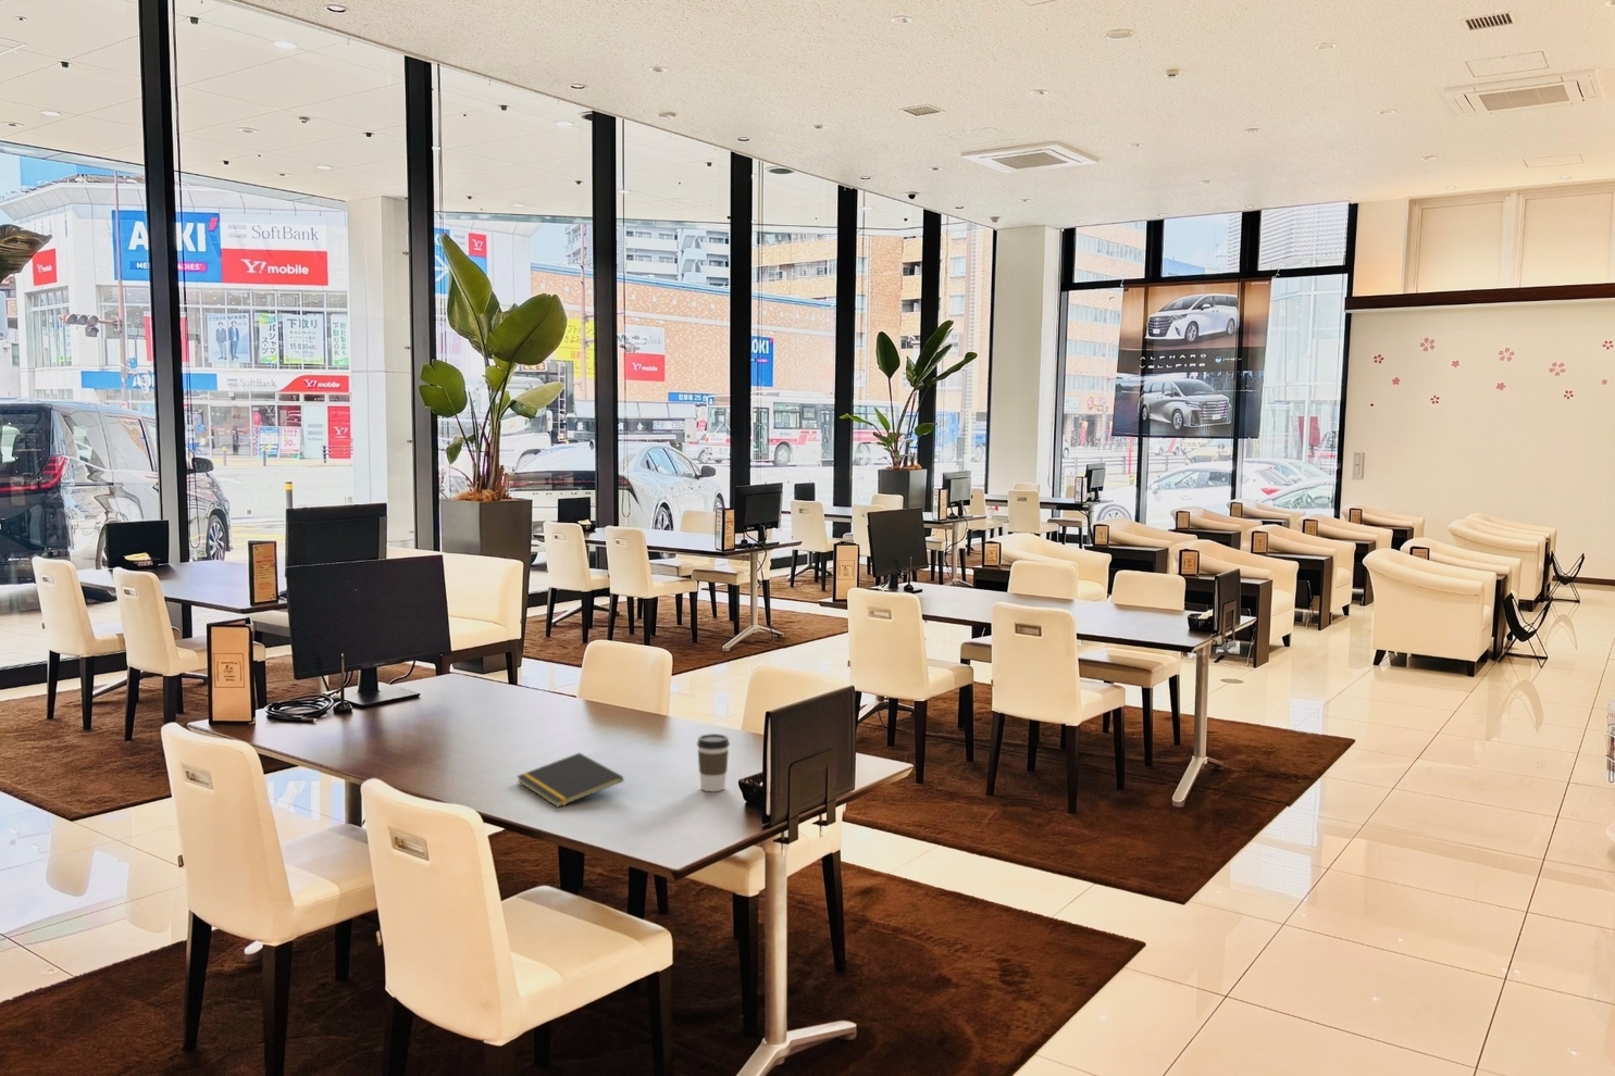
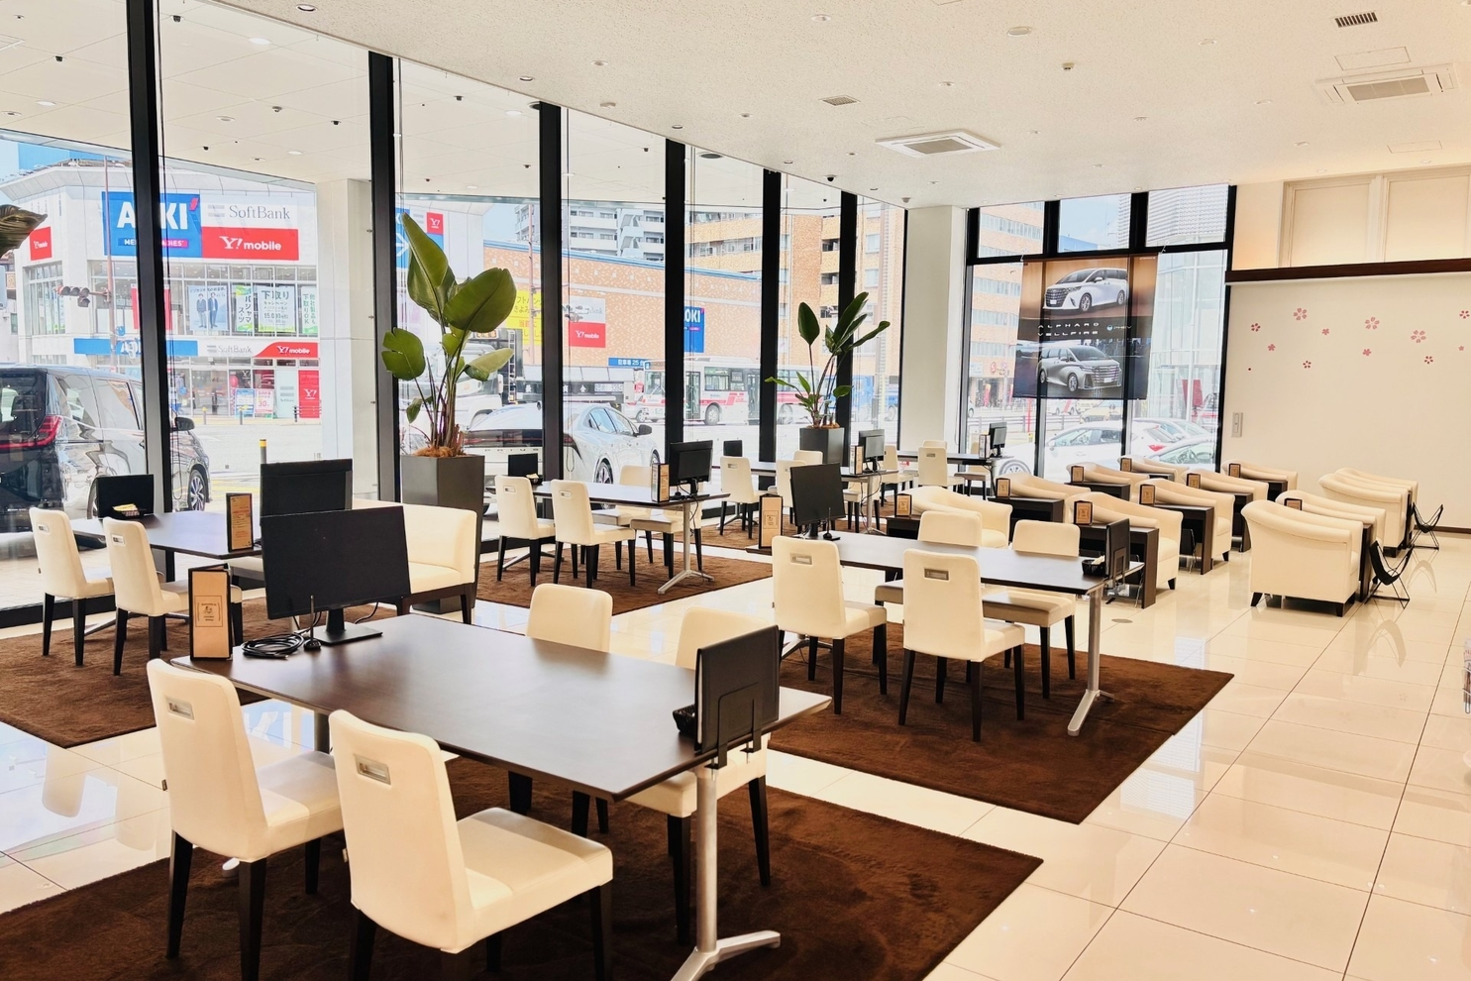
- notepad [516,752,624,808]
- coffee cup [696,733,731,793]
